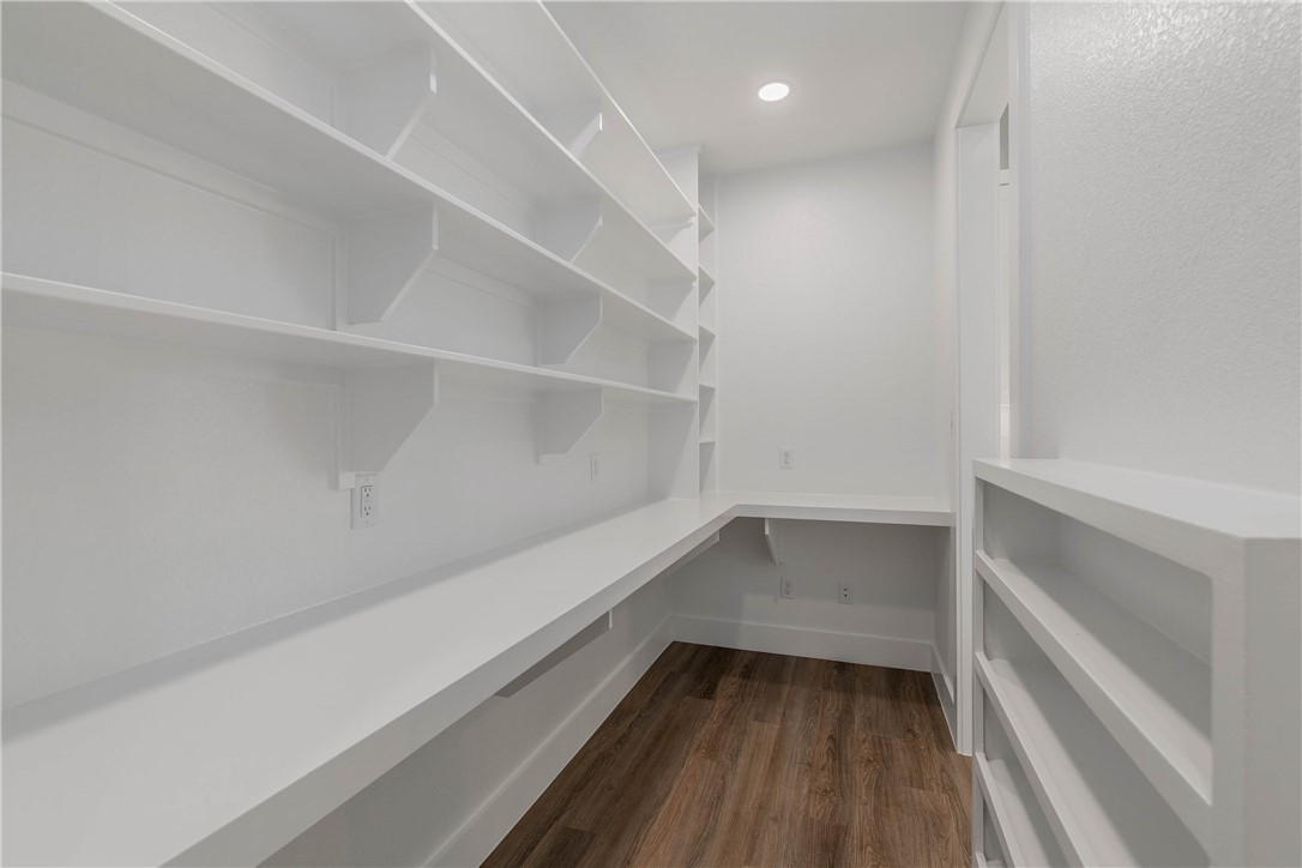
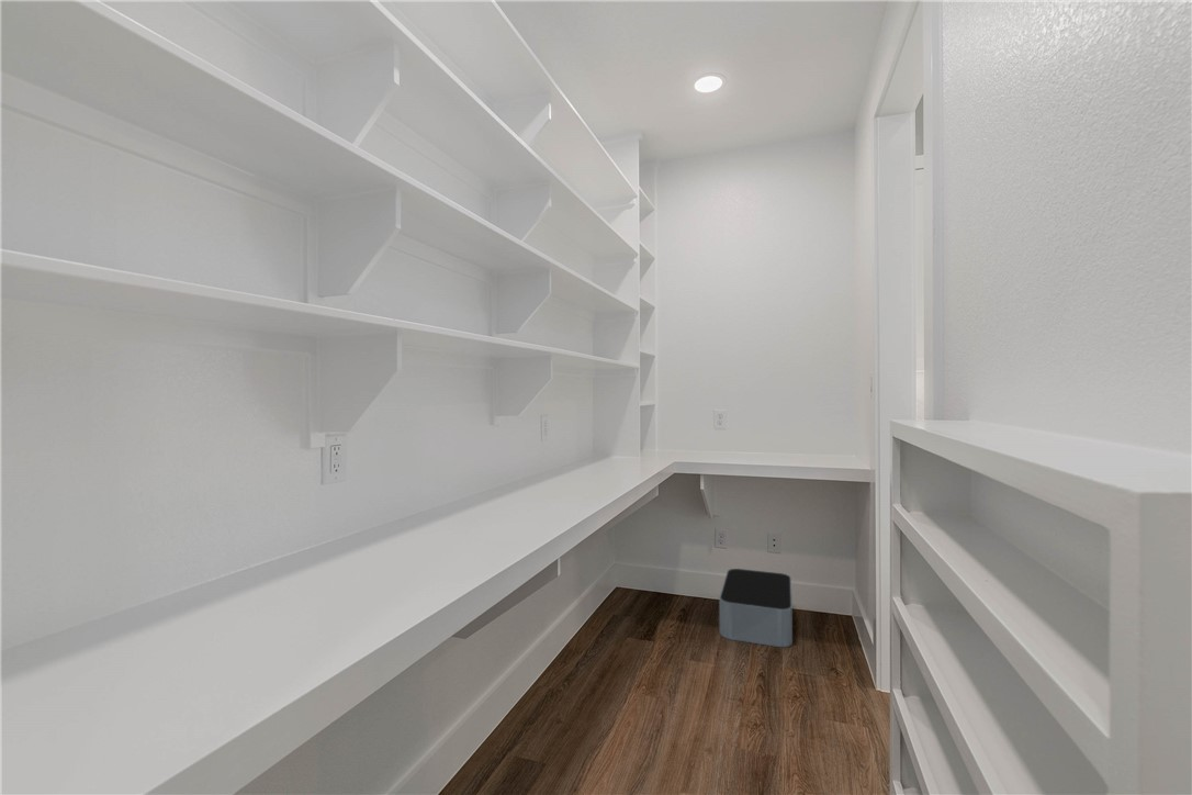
+ storage bin [718,568,794,648]
